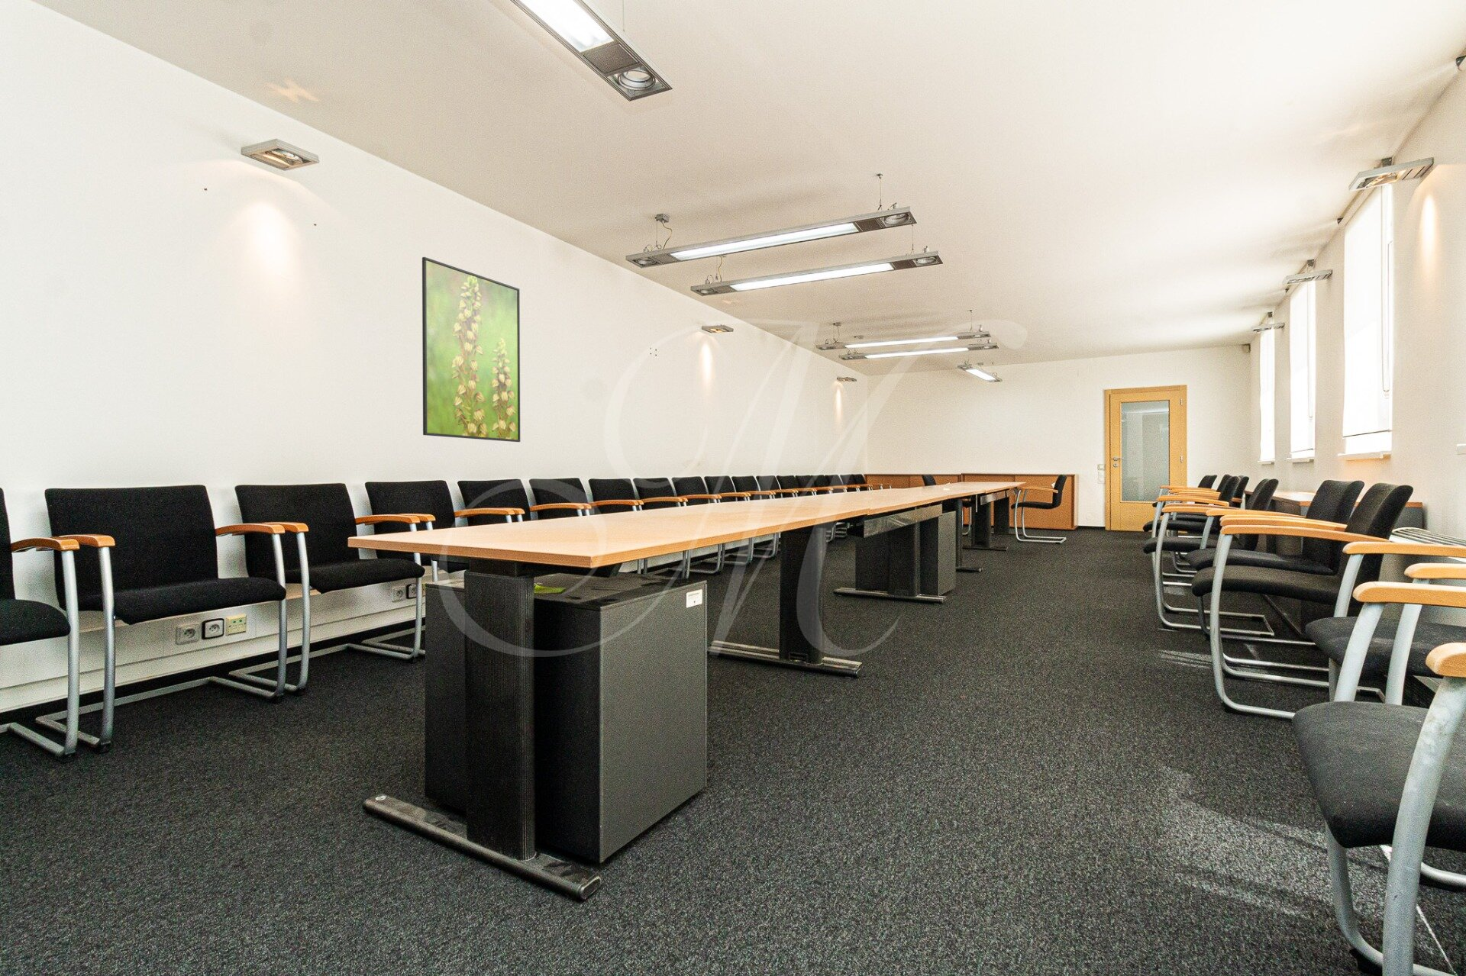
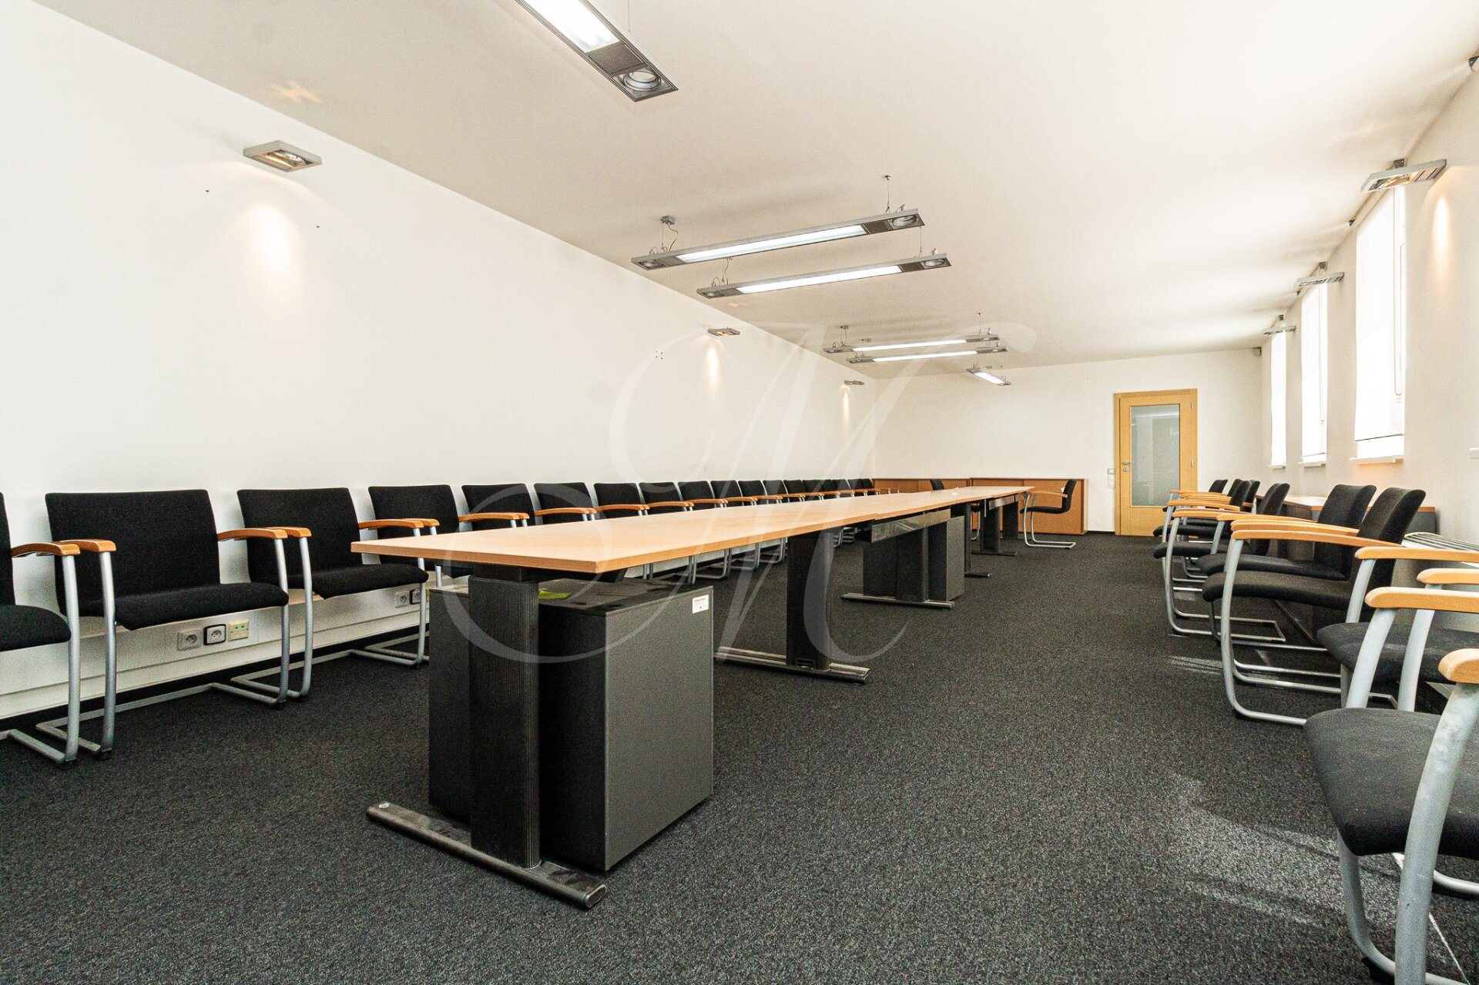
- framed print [422,256,521,442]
